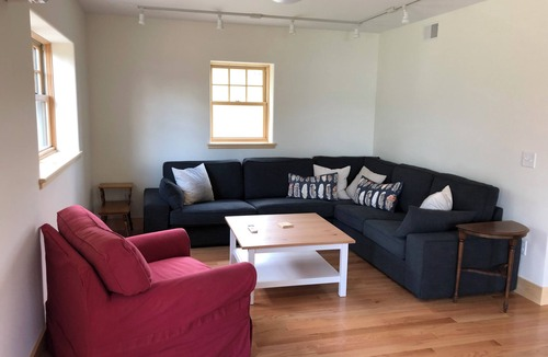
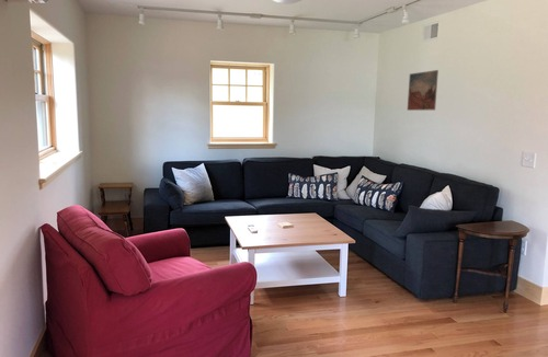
+ wall art [407,69,439,112]
